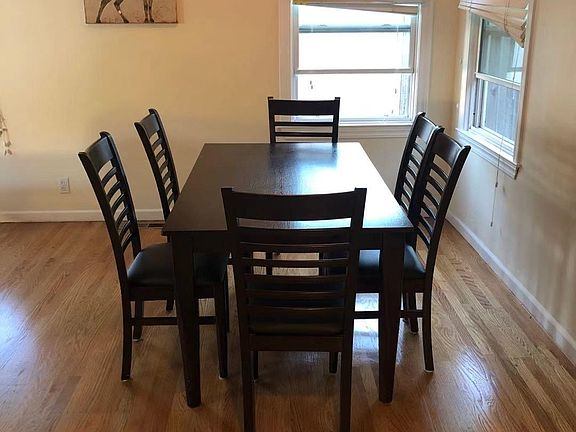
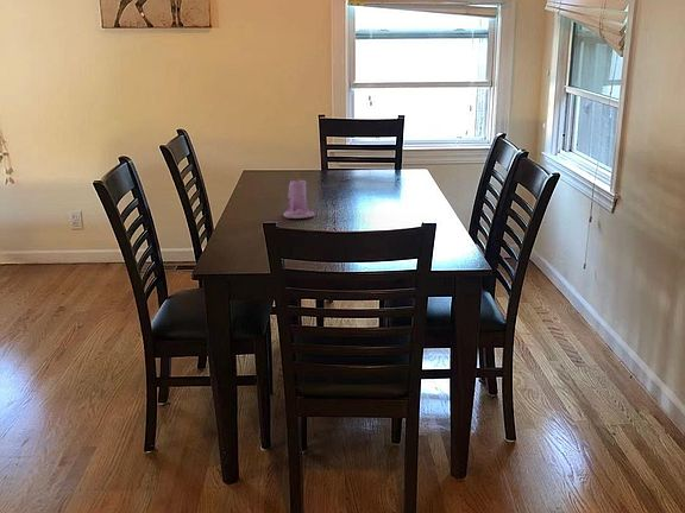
+ candle [282,175,316,220]
